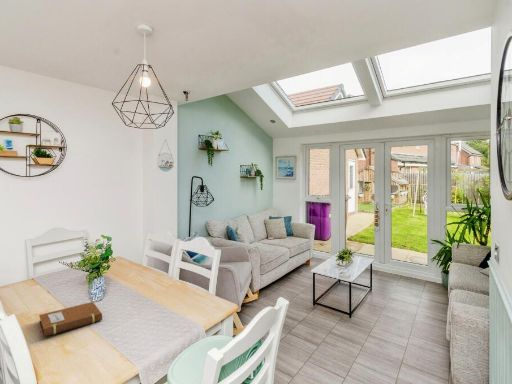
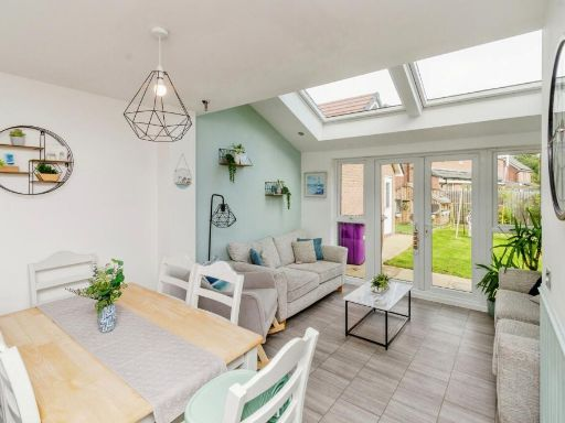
- notebook [38,301,103,338]
